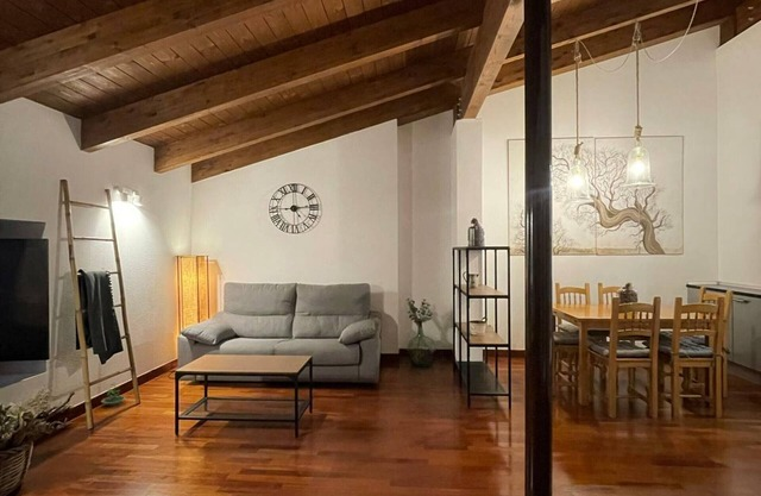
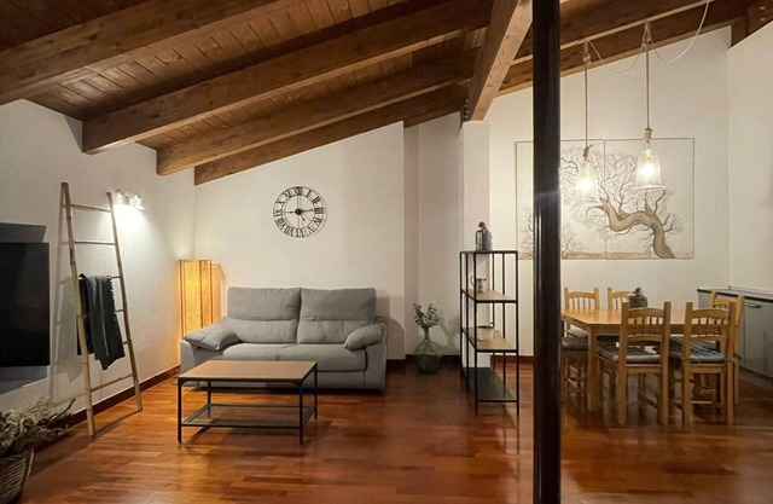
- terrarium [100,382,127,408]
